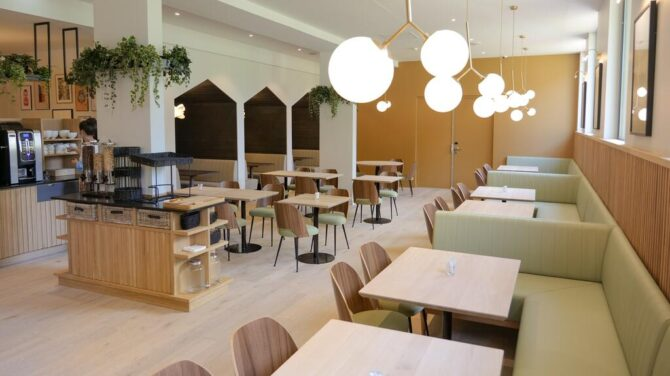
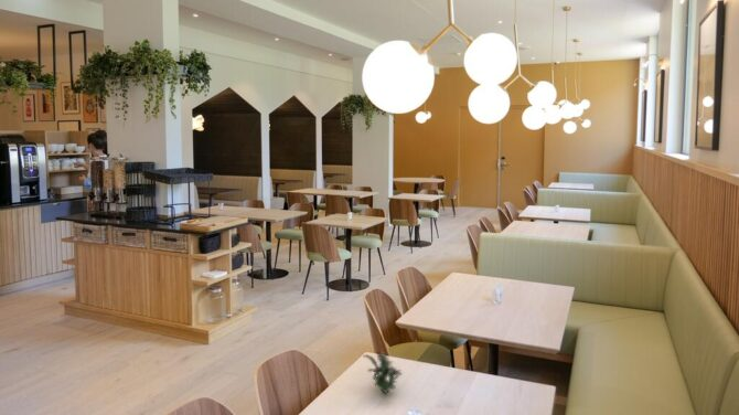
+ succulent plant [361,351,404,394]
